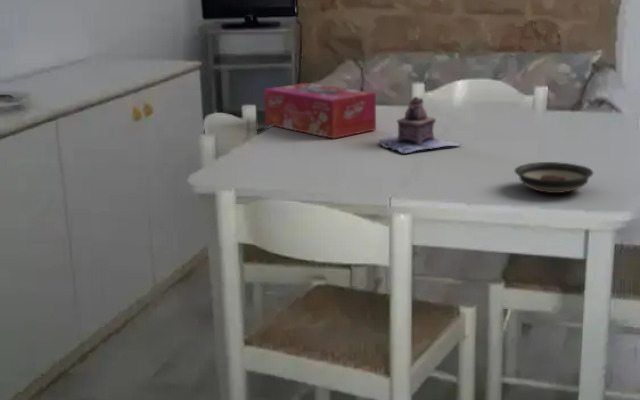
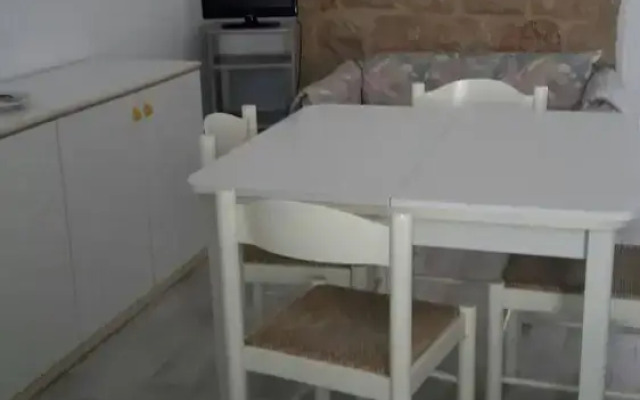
- saucer [514,161,594,194]
- tissue box [263,82,377,140]
- teapot [379,96,462,155]
